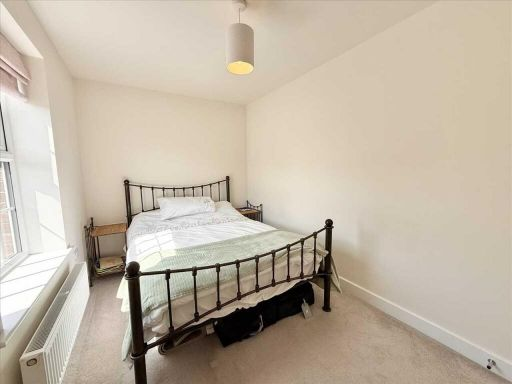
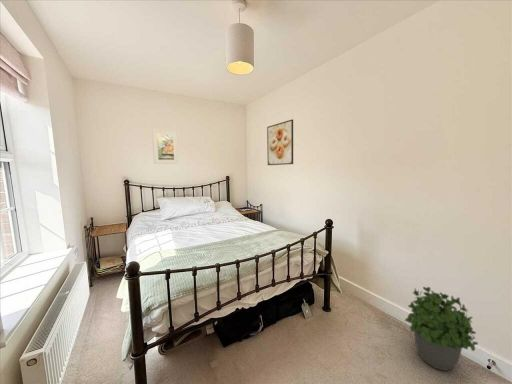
+ potted plant [404,286,479,372]
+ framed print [266,118,294,166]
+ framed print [151,128,179,165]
